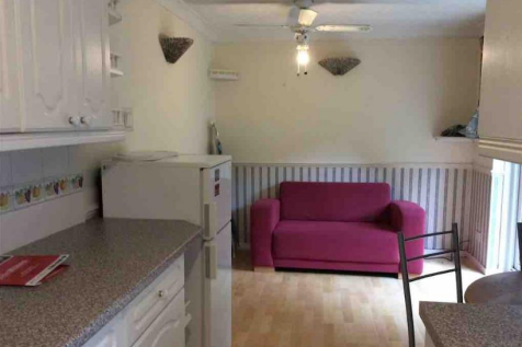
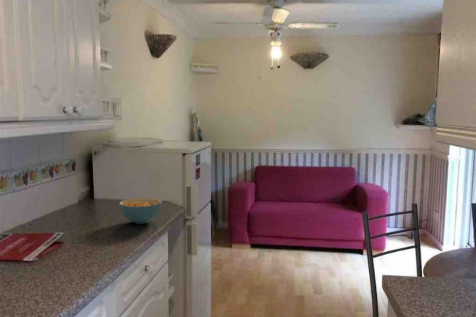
+ cereal bowl [118,197,163,225]
